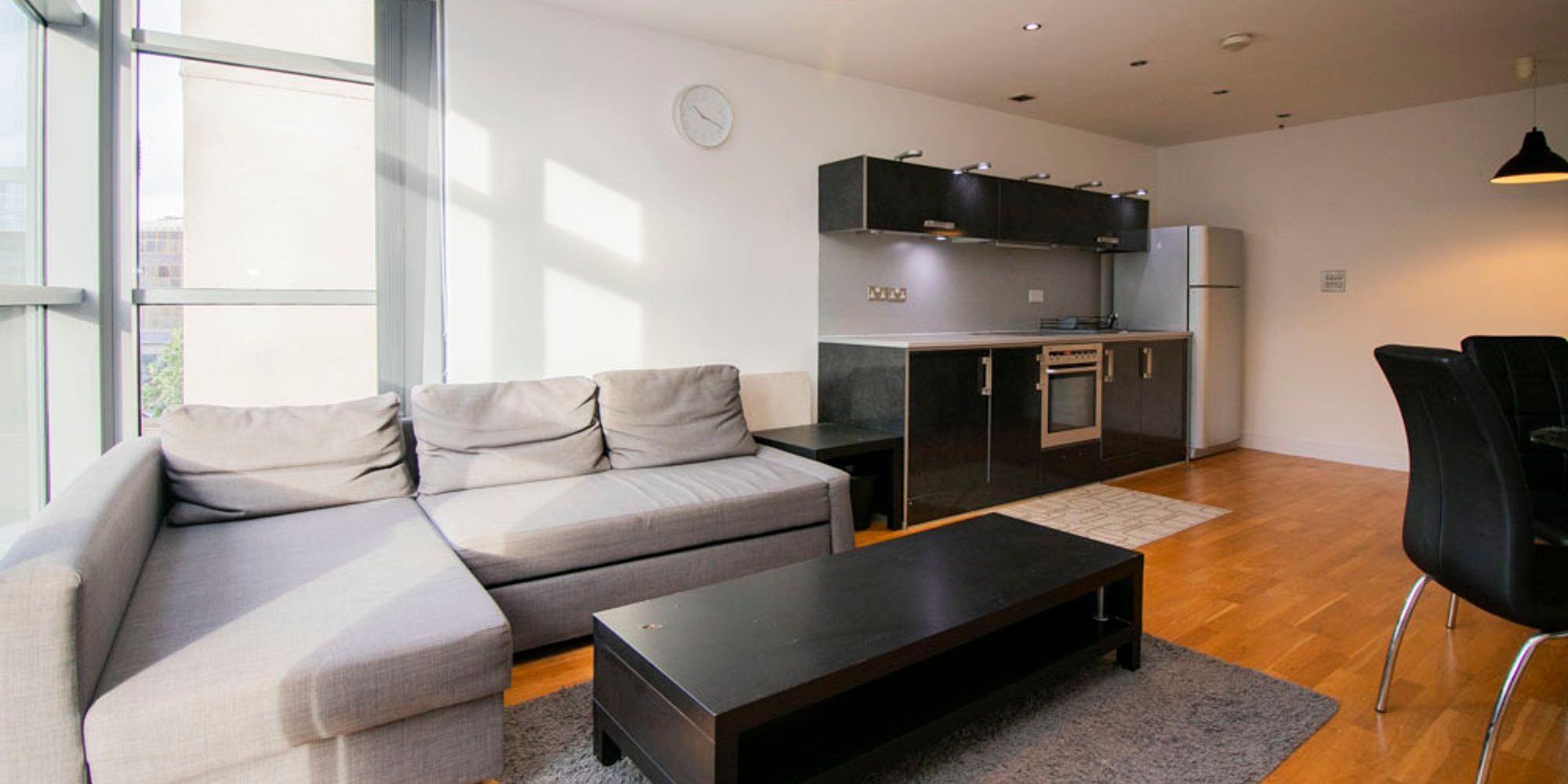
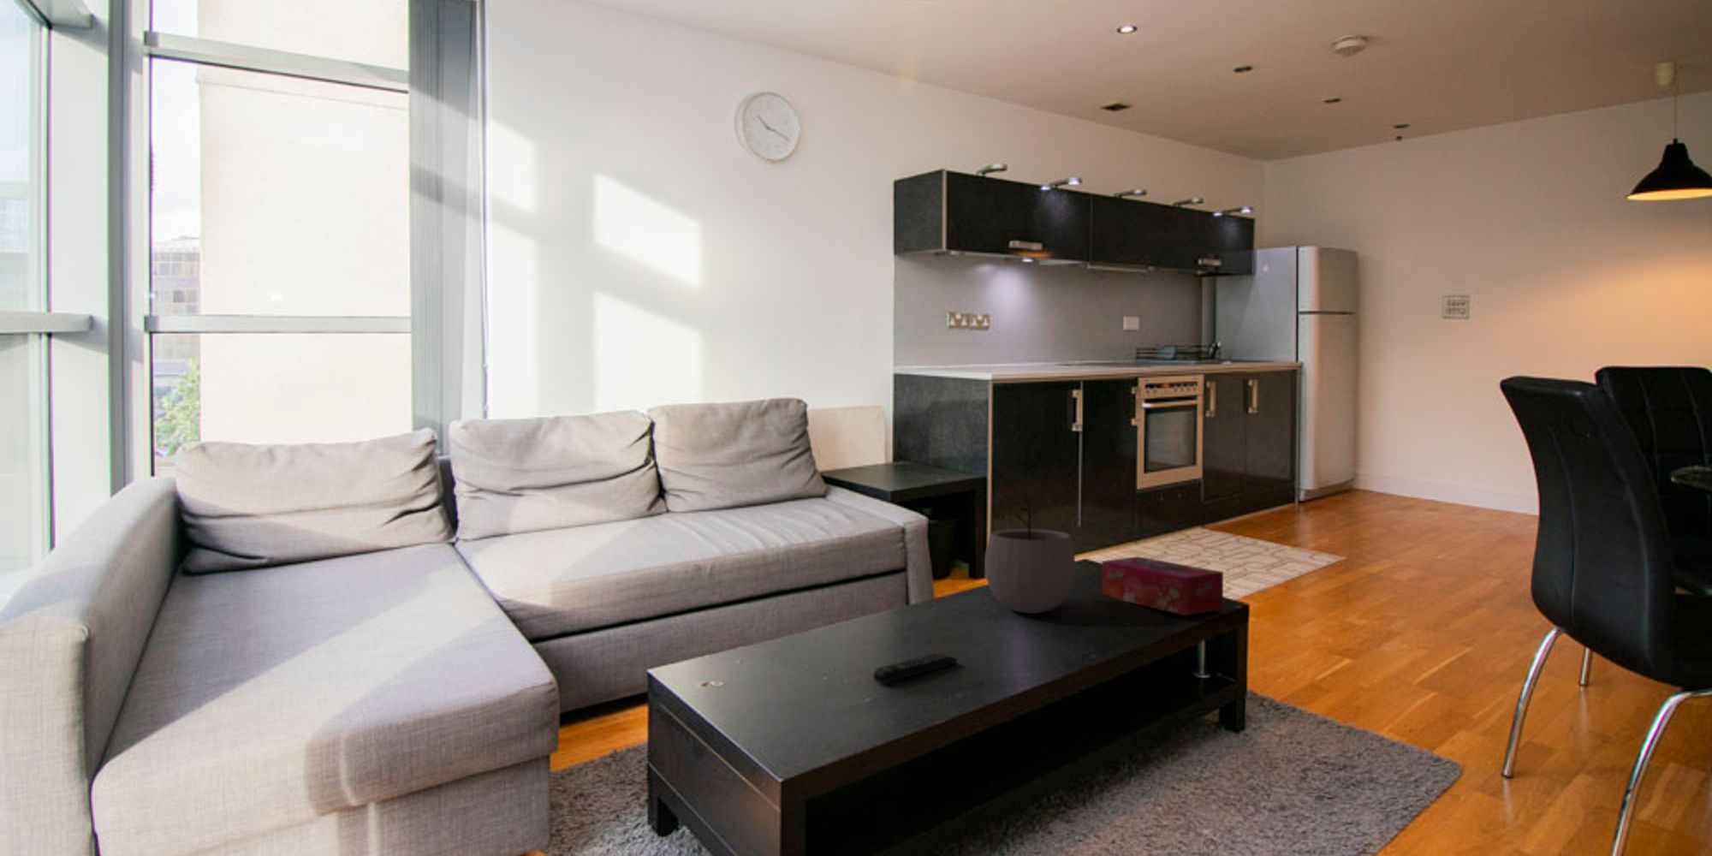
+ plant pot [984,498,1077,615]
+ tissue box [1101,556,1224,616]
+ remote control [872,652,958,683]
